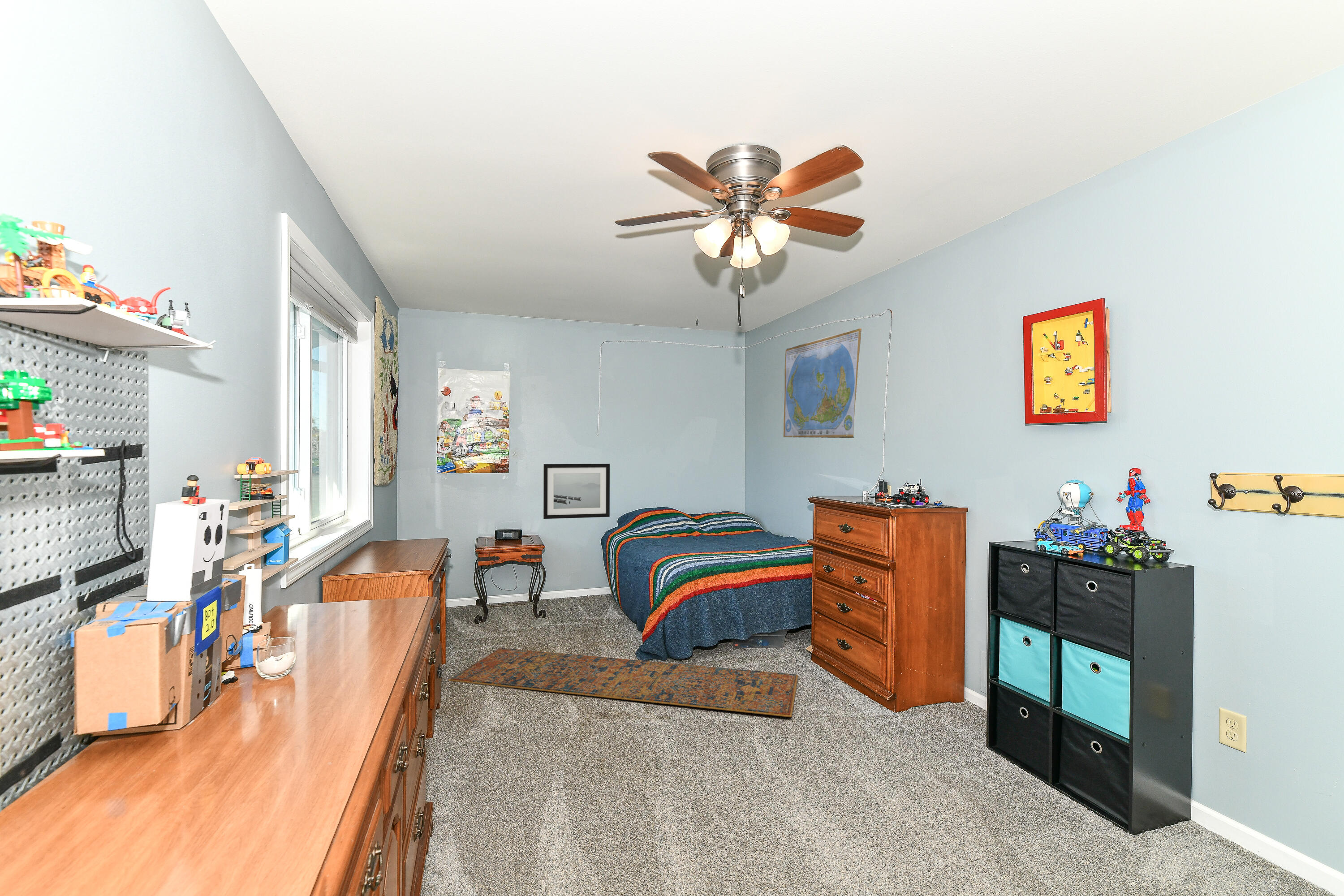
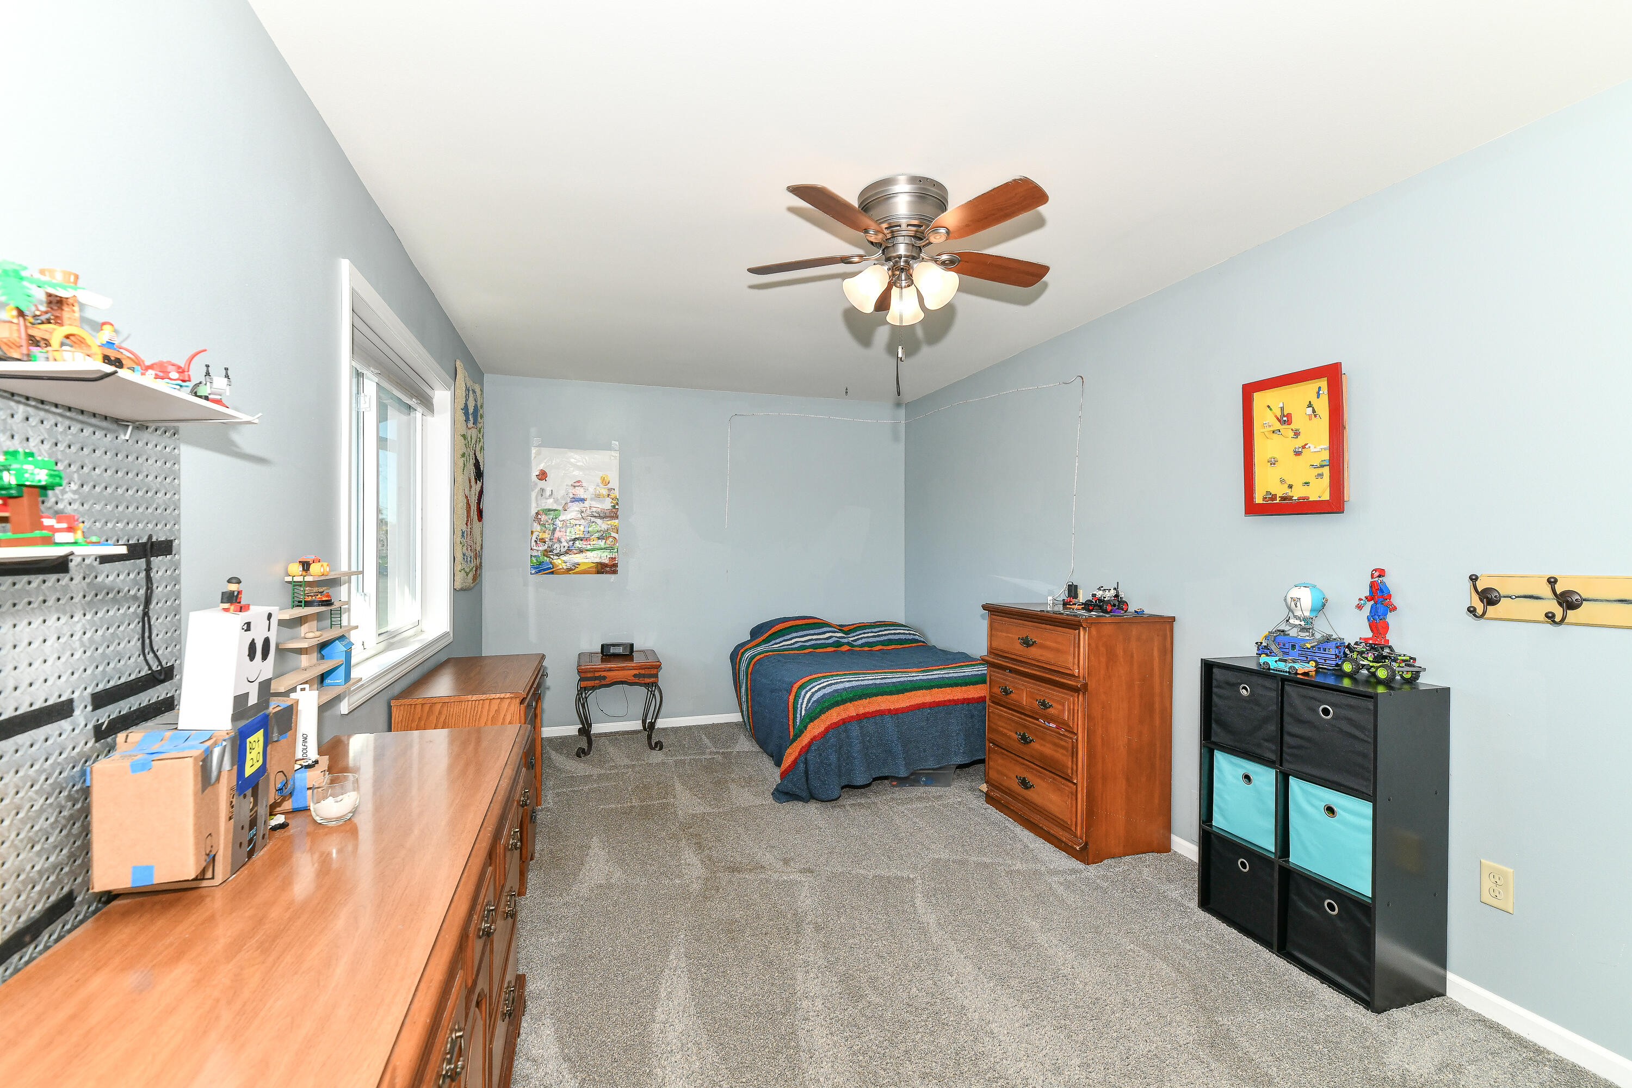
- wall art [543,463,610,519]
- world map [783,328,862,439]
- rug [448,647,798,718]
